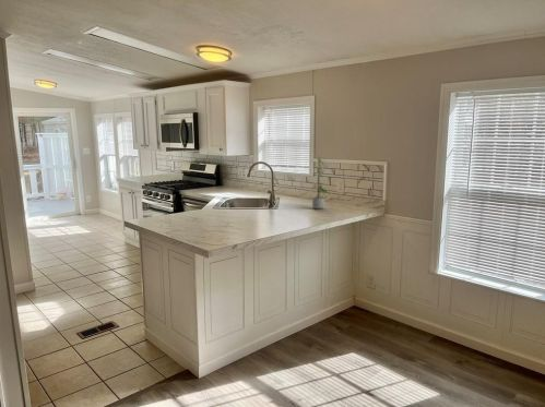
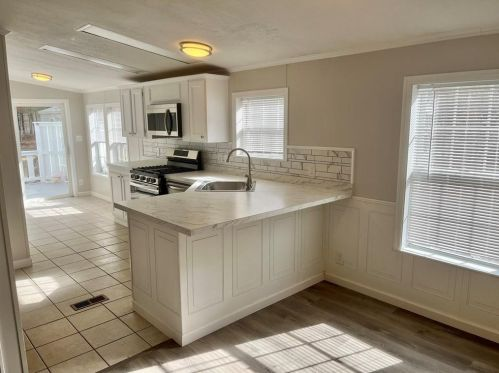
- potted plant [311,153,331,211]
